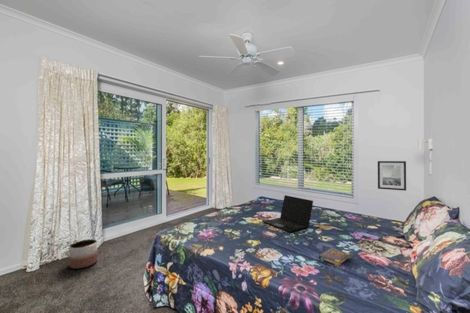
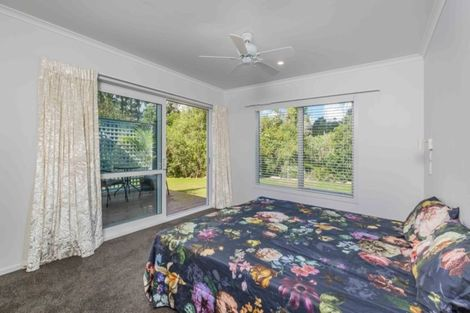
- laptop [262,194,314,233]
- wall art [377,160,407,192]
- book [318,247,351,267]
- planter [68,238,98,270]
